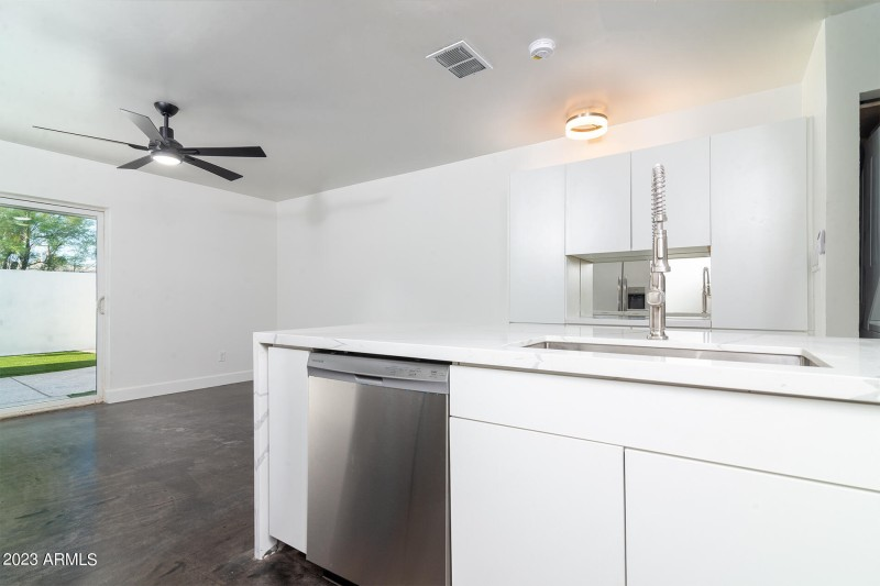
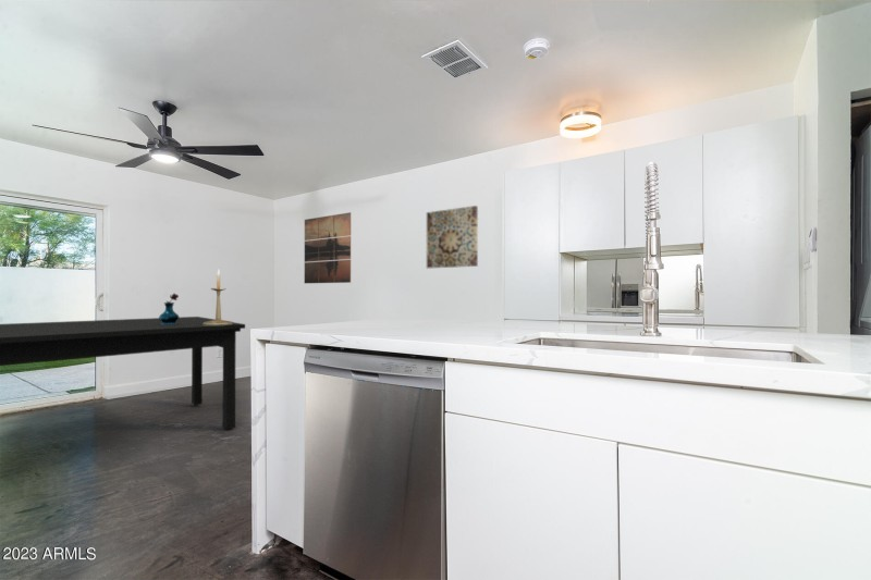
+ wall art [426,205,479,270]
+ dining table [0,316,246,431]
+ wall art [304,211,352,284]
+ candlestick [204,268,233,325]
+ vase [158,293,180,324]
